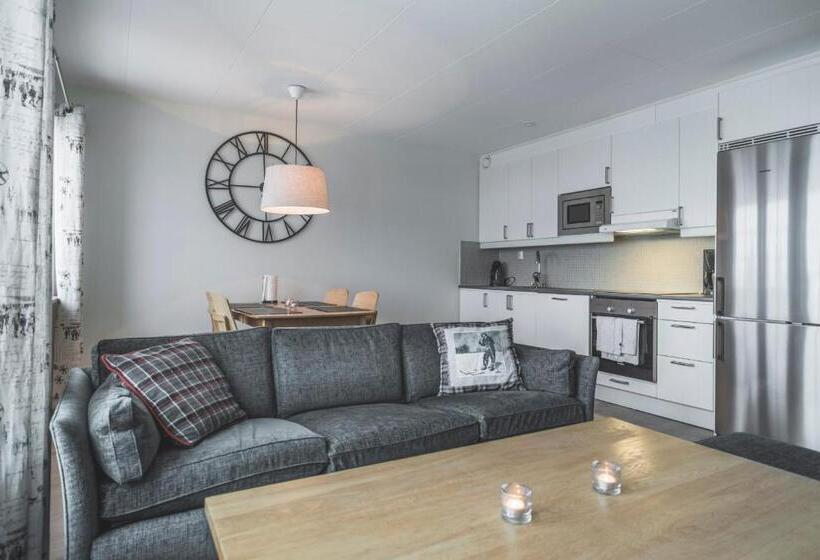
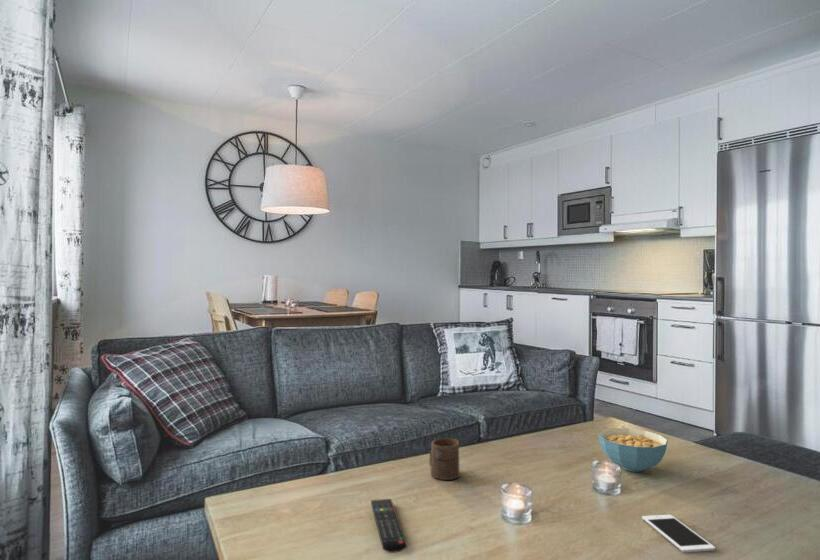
+ remote control [370,498,408,554]
+ cup [428,437,461,481]
+ cell phone [641,514,716,553]
+ cereal bowl [598,427,669,473]
